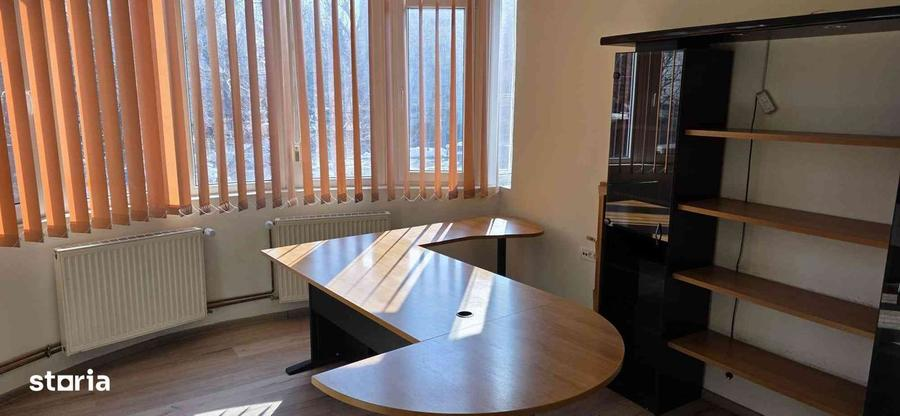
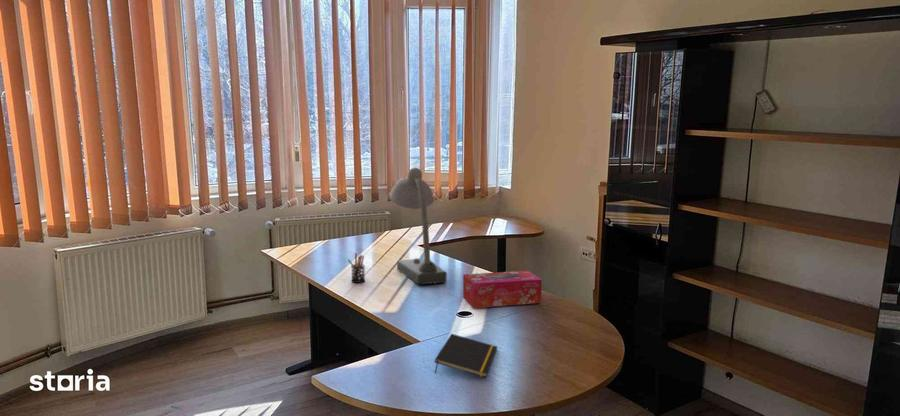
+ tissue box [462,270,543,309]
+ pen holder [347,252,366,284]
+ notepad [434,333,498,378]
+ desk lamp [388,166,448,285]
